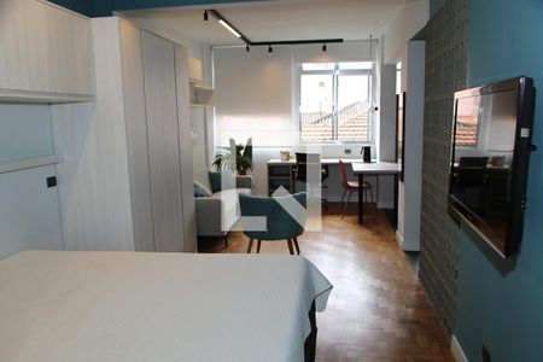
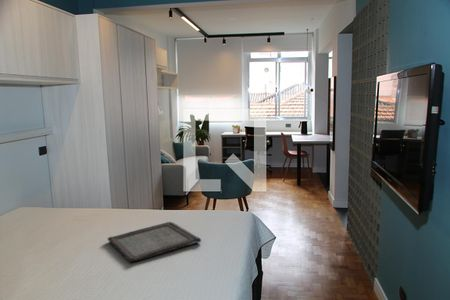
+ serving tray [107,221,202,263]
